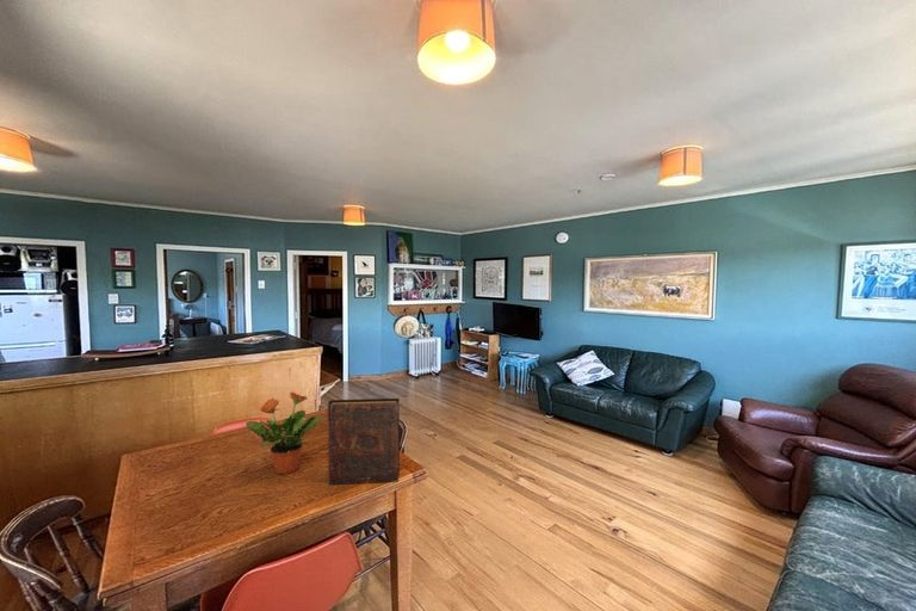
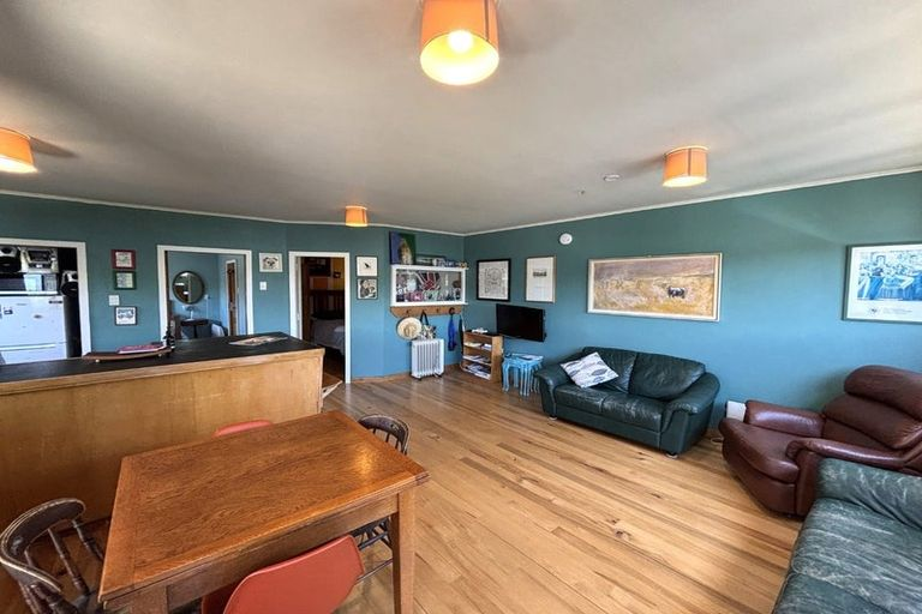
- potted plant [245,390,324,475]
- book [327,397,401,486]
